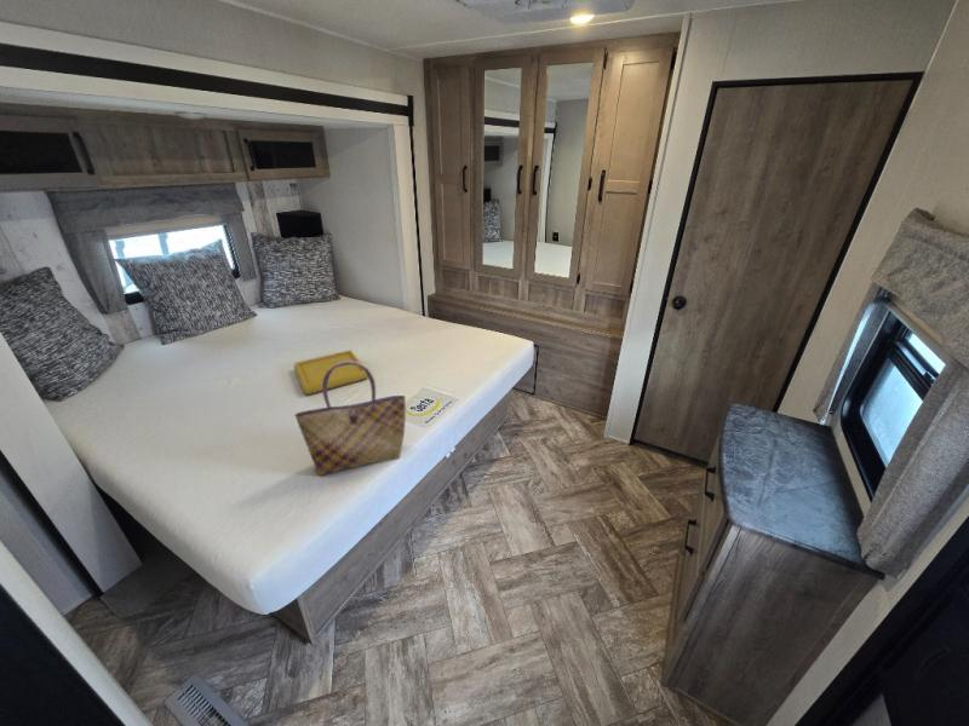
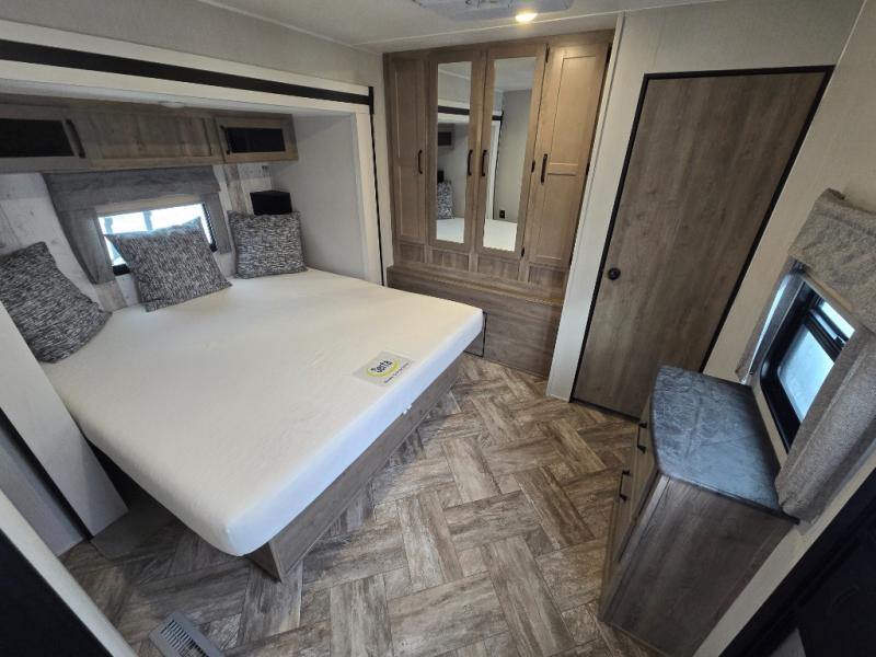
- tote bag [294,362,407,477]
- serving tray [292,348,368,396]
